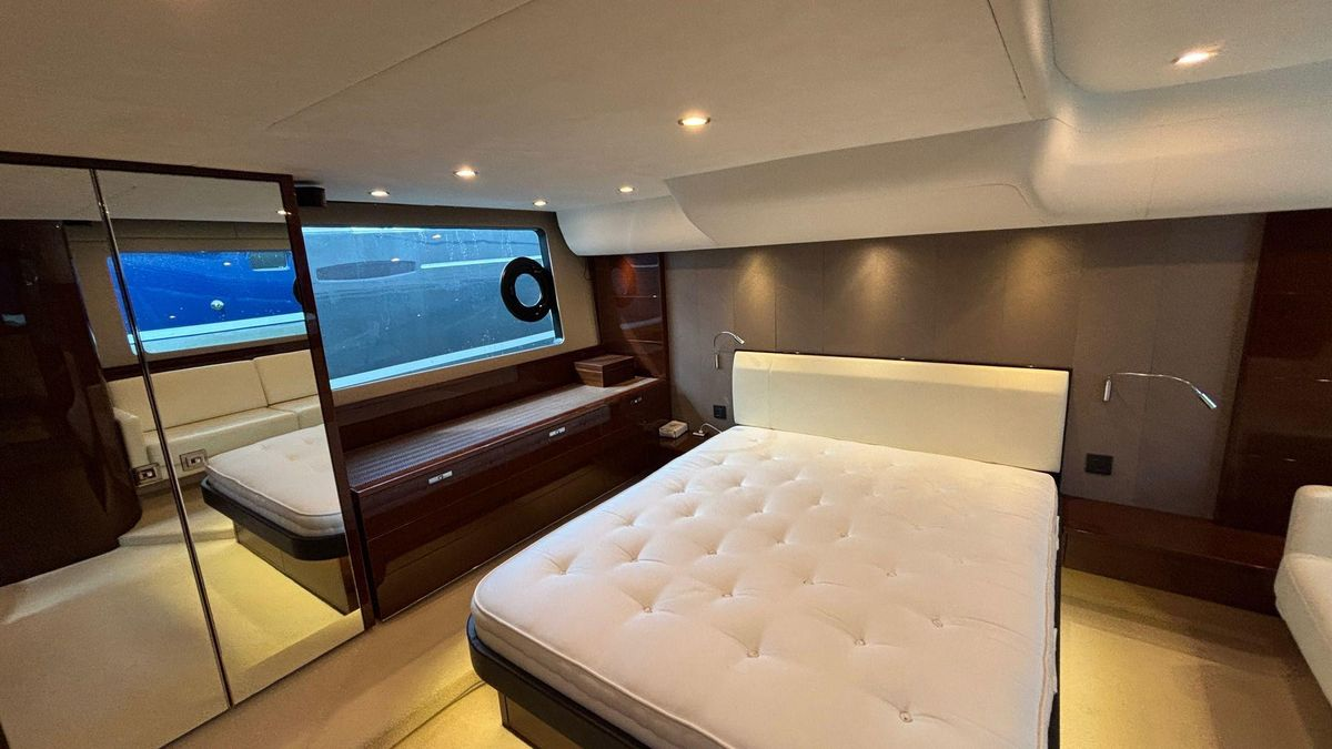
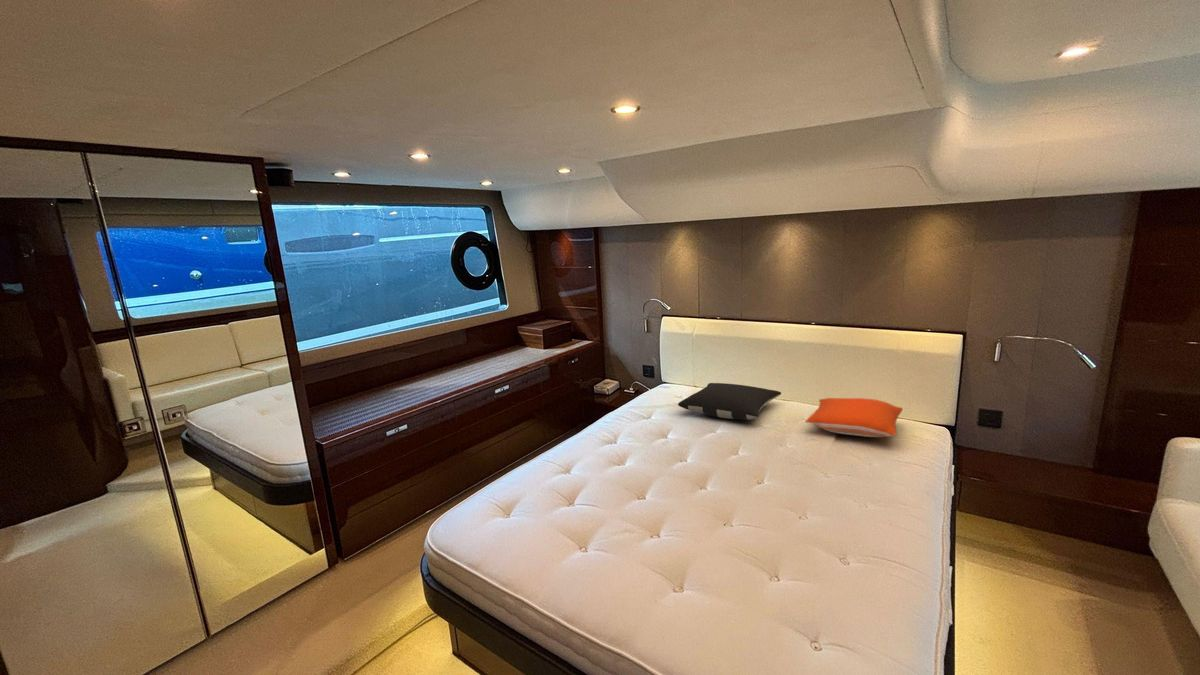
+ pillow [804,397,904,438]
+ pillow [677,382,782,421]
